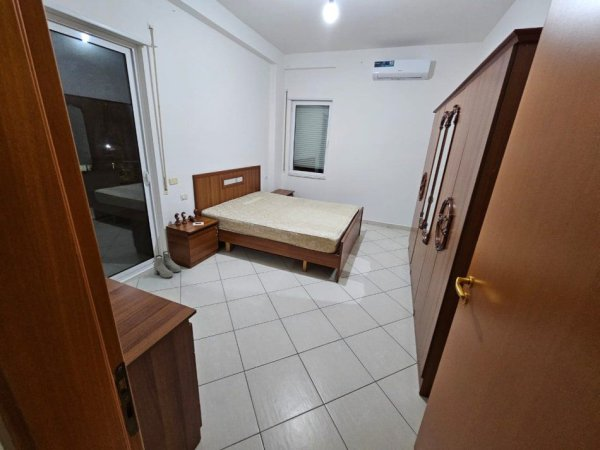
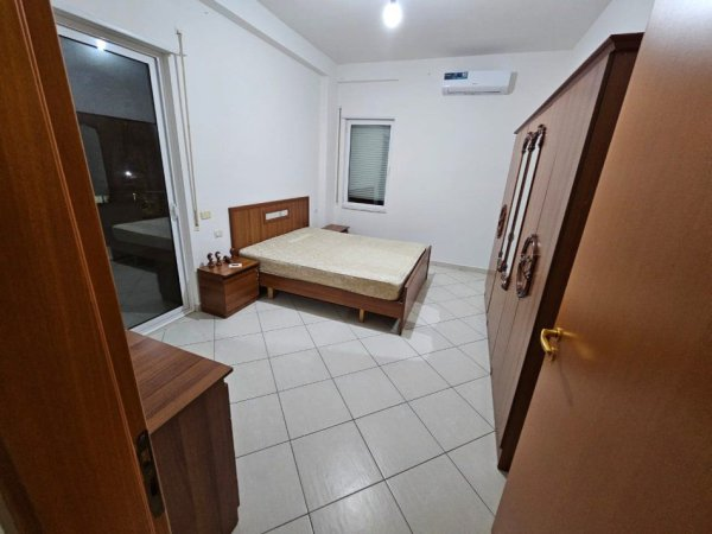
- boots [152,250,182,279]
